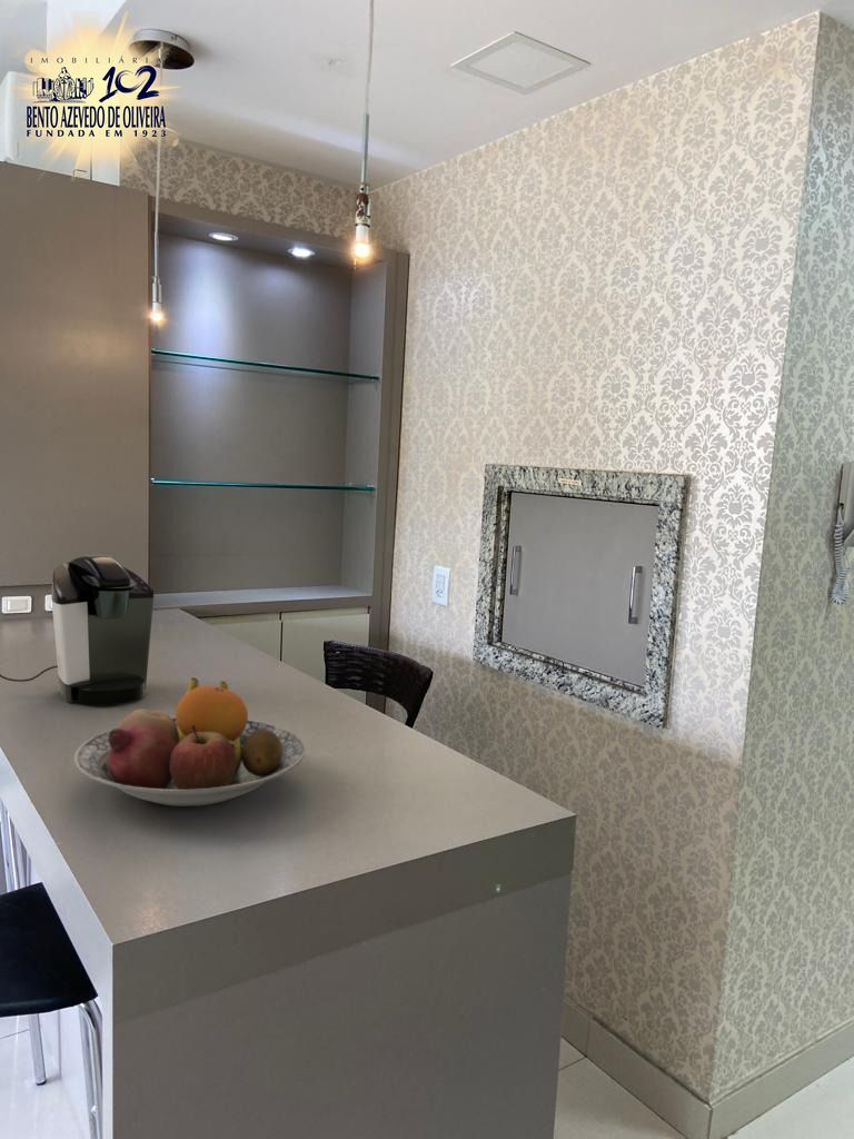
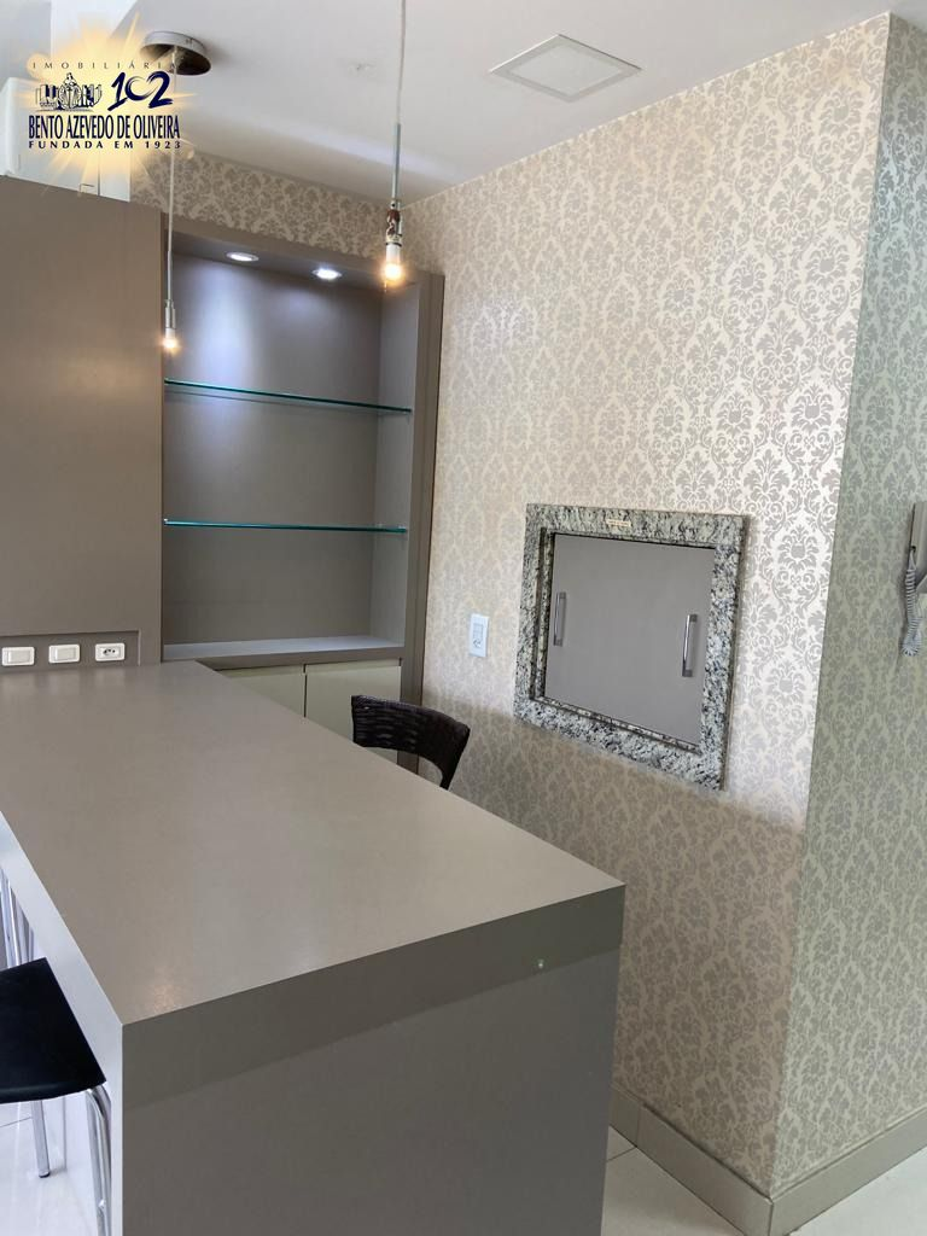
- coffee maker [0,554,155,706]
- fruit bowl [73,676,306,808]
